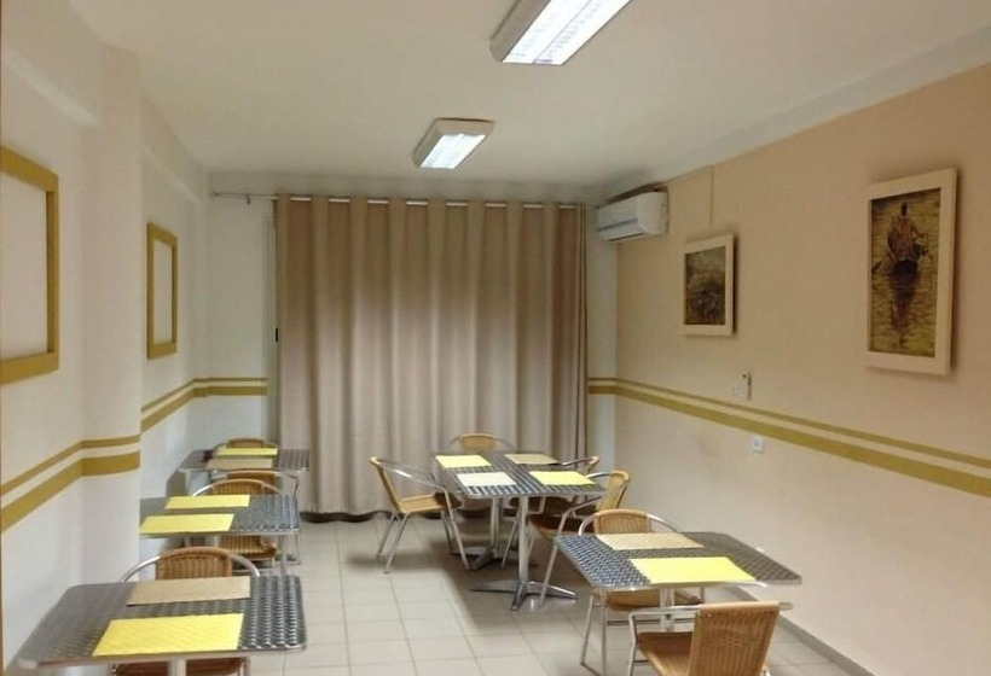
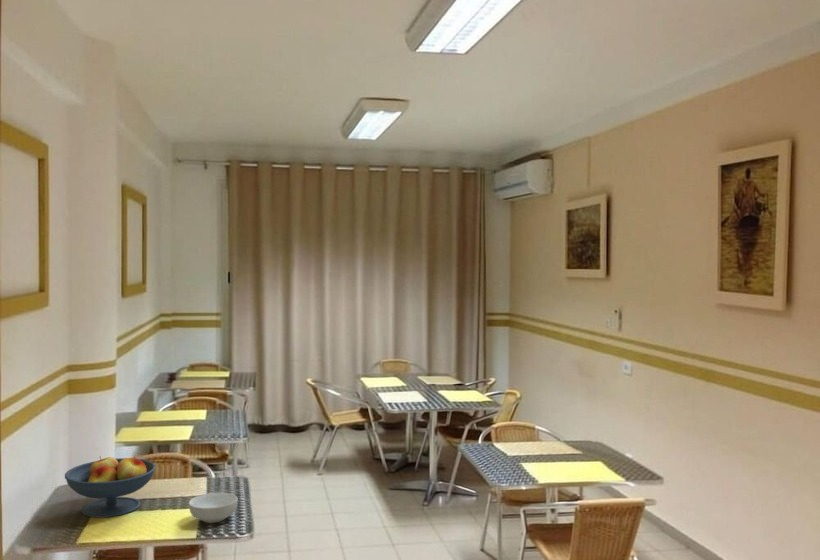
+ cereal bowl [188,492,238,524]
+ fruit bowl [64,455,157,519]
